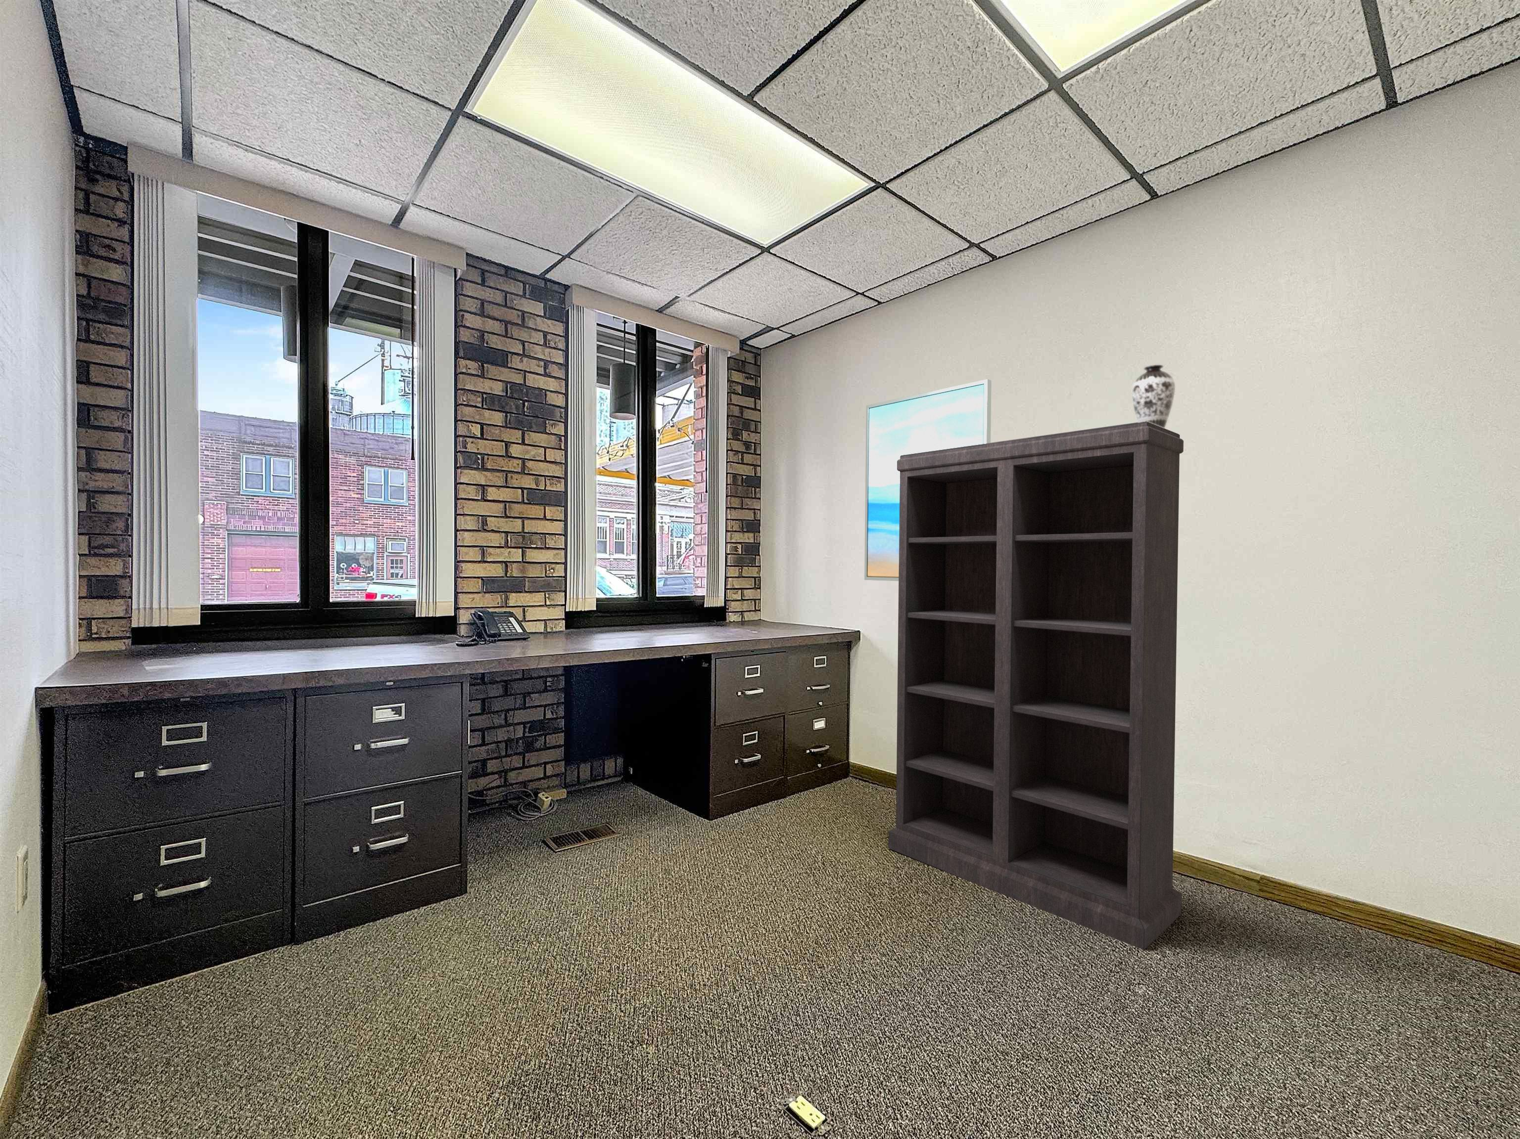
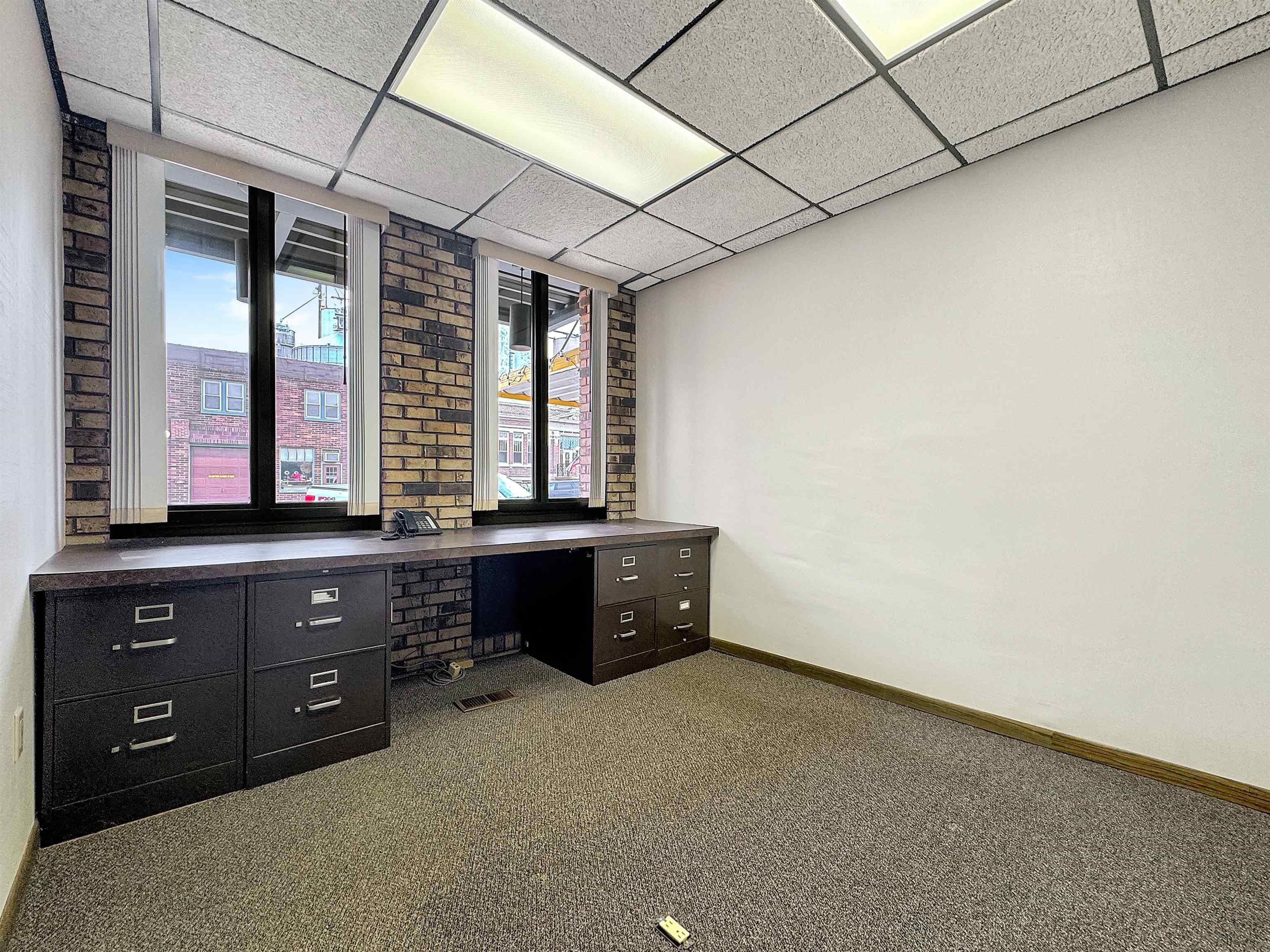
- decorative vase [1131,365,1175,428]
- wall art [864,379,992,581]
- bookshelf [888,421,1184,950]
